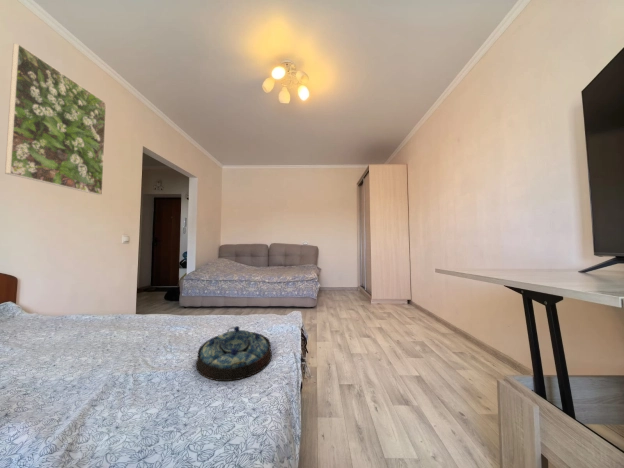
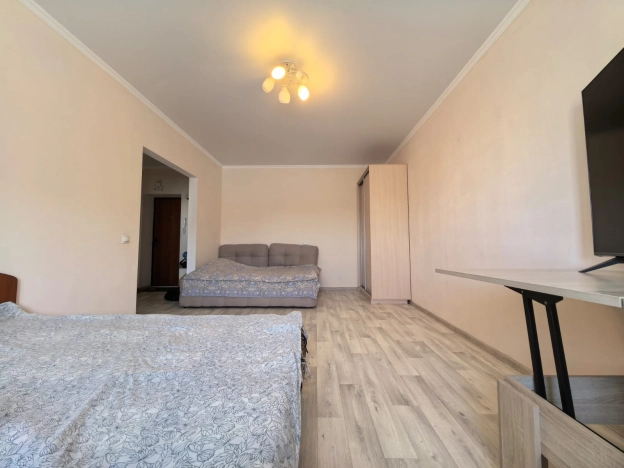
- serving tray [195,325,273,382]
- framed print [4,43,107,196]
